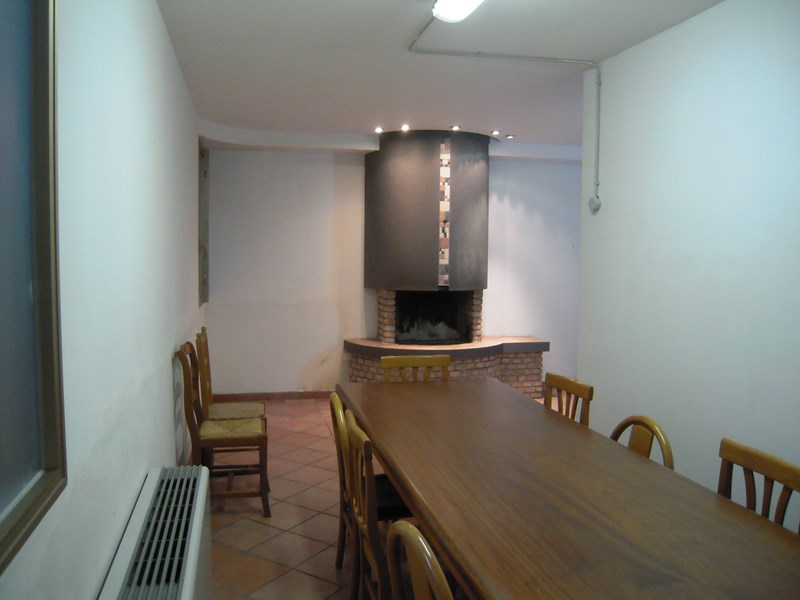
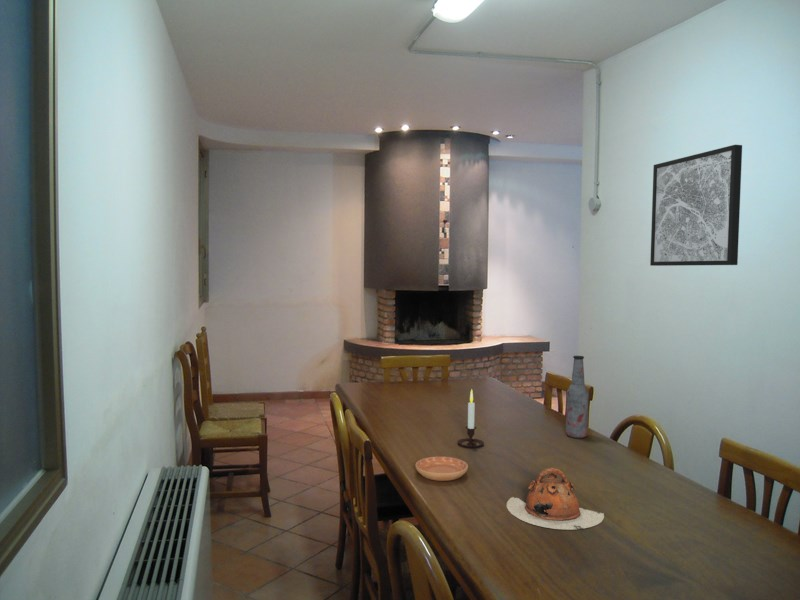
+ teapot [505,467,605,531]
+ saucer [414,456,469,482]
+ candle [456,388,485,449]
+ wall art [649,144,743,267]
+ bottle [565,355,589,439]
